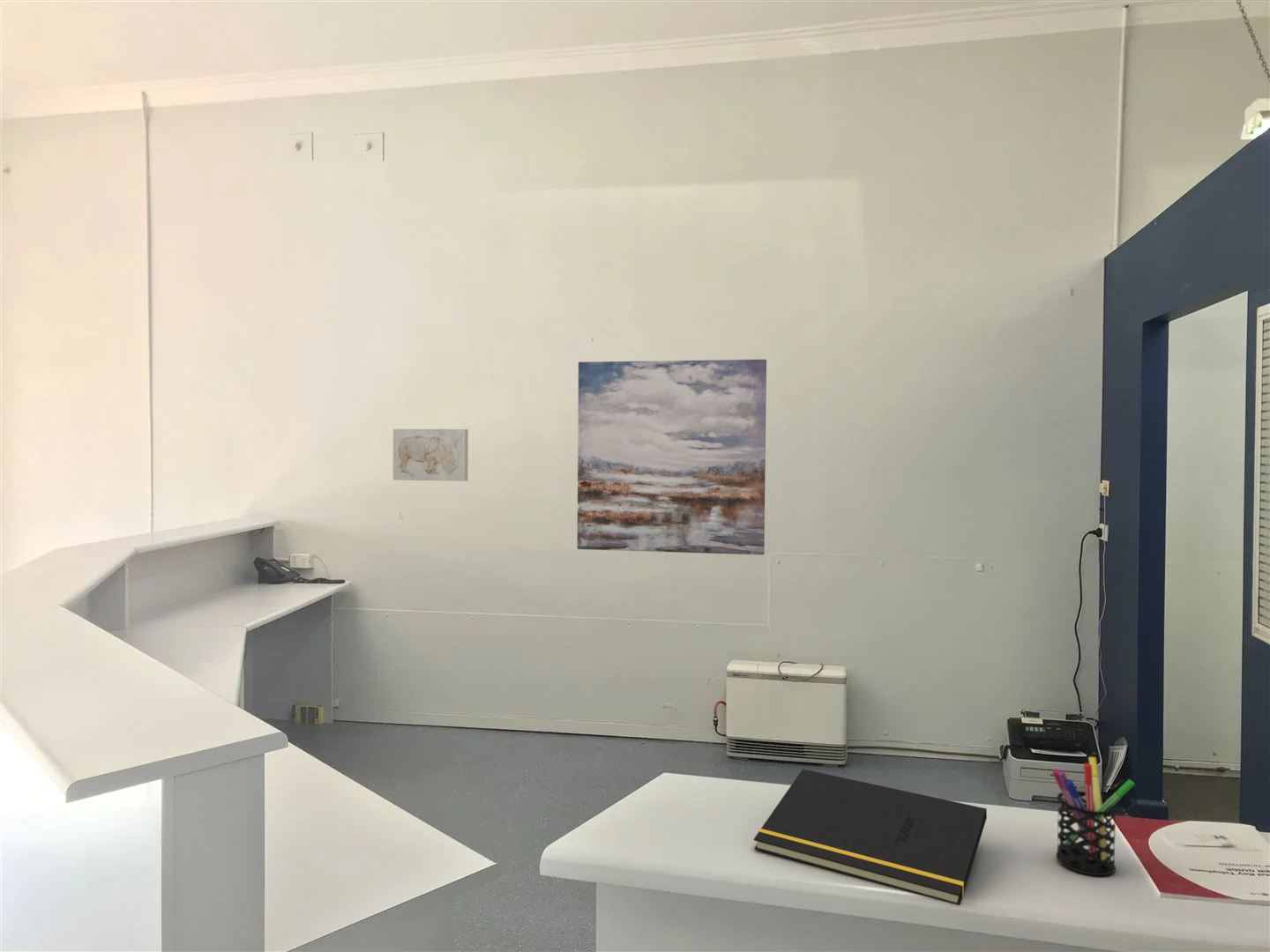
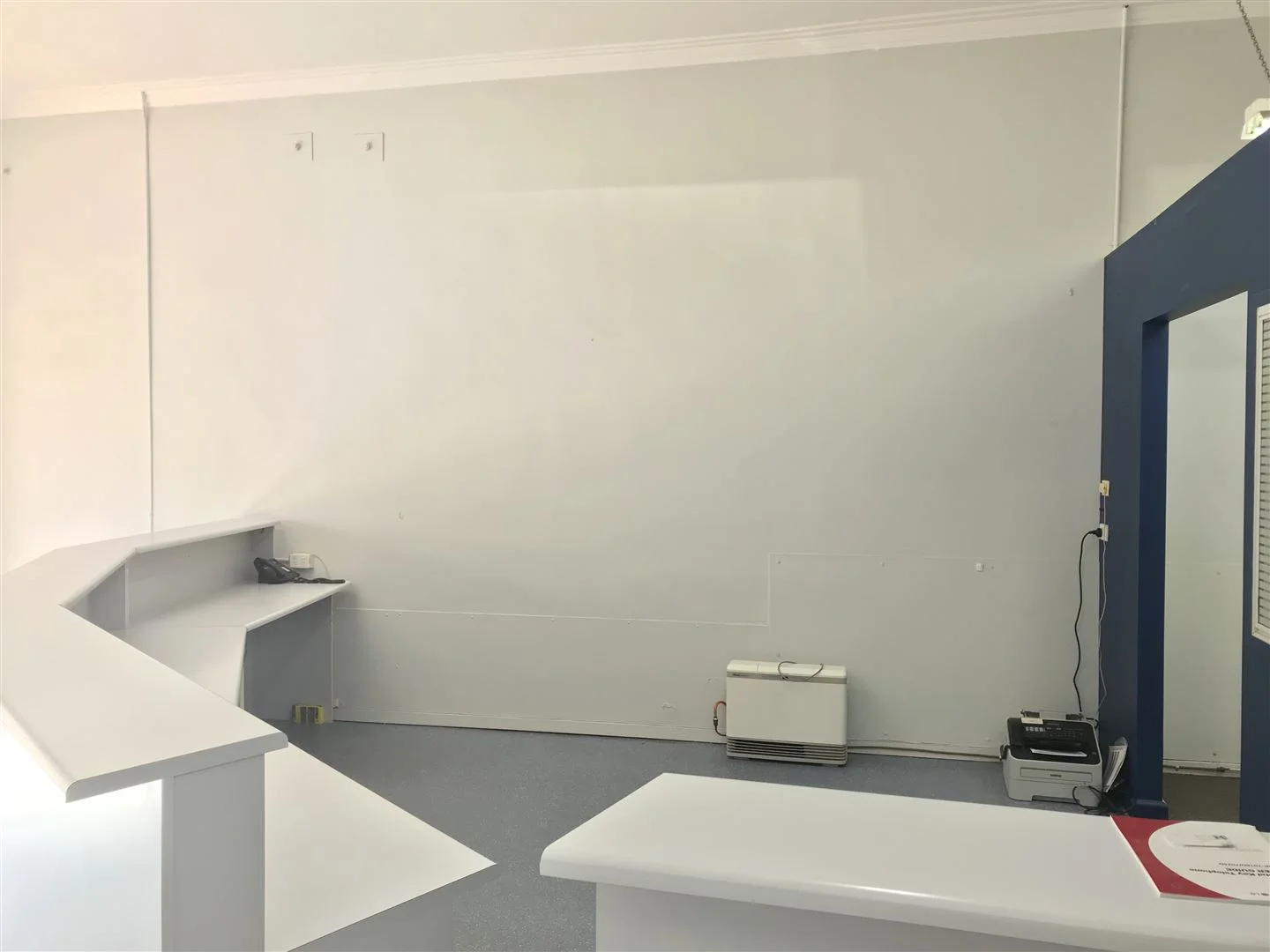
- wall art [392,428,469,482]
- wall art [576,359,767,556]
- pen holder [1051,756,1136,876]
- notepad [753,768,988,906]
